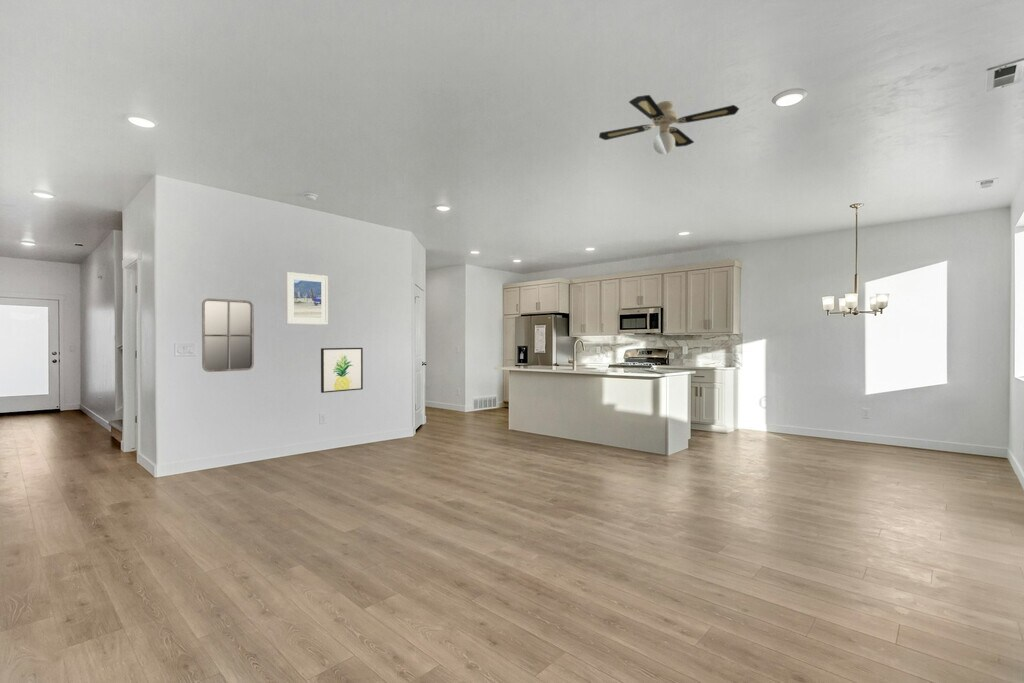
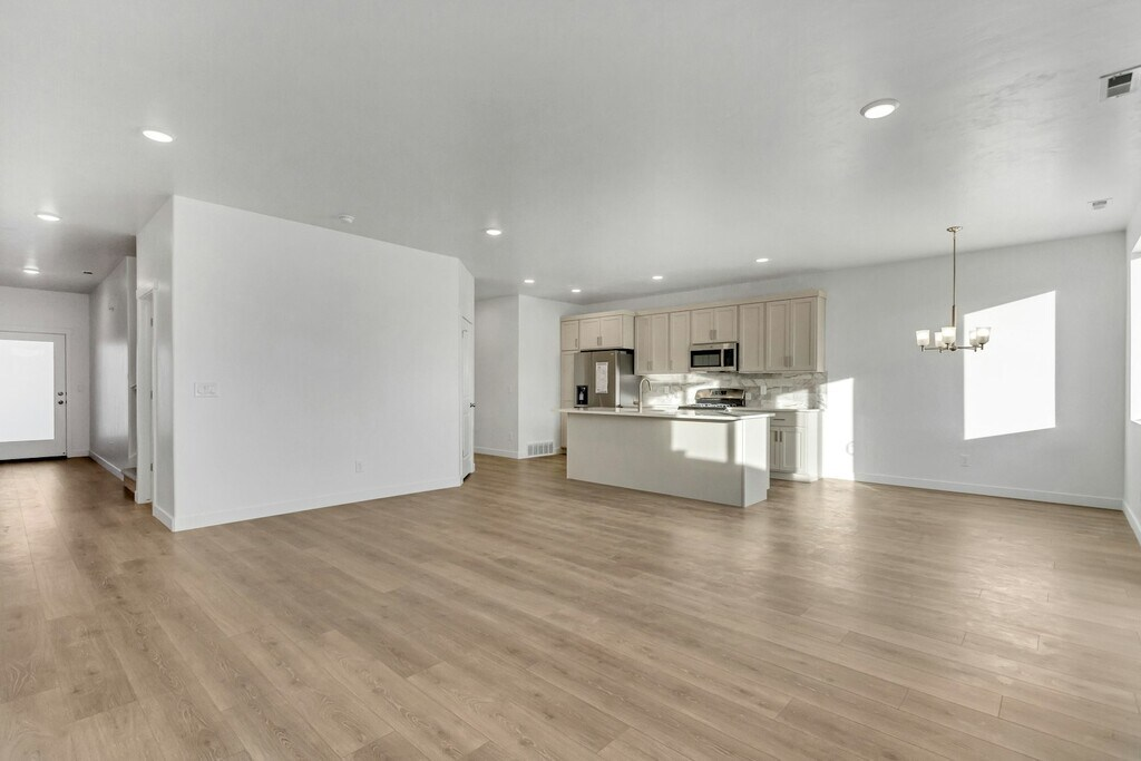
- home mirror [201,297,255,373]
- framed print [285,271,329,326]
- ceiling fan [598,94,740,155]
- wall art [320,347,364,394]
